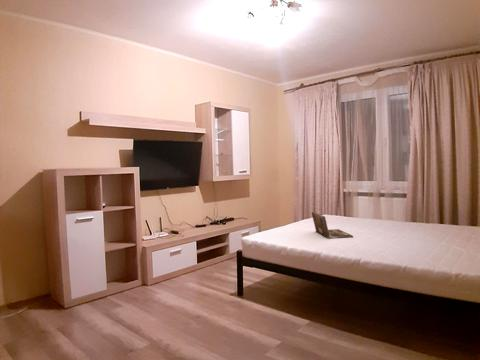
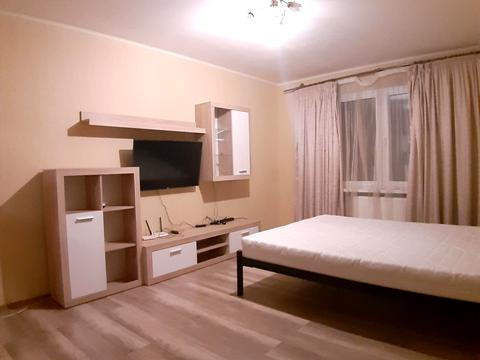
- laptop [311,211,354,239]
